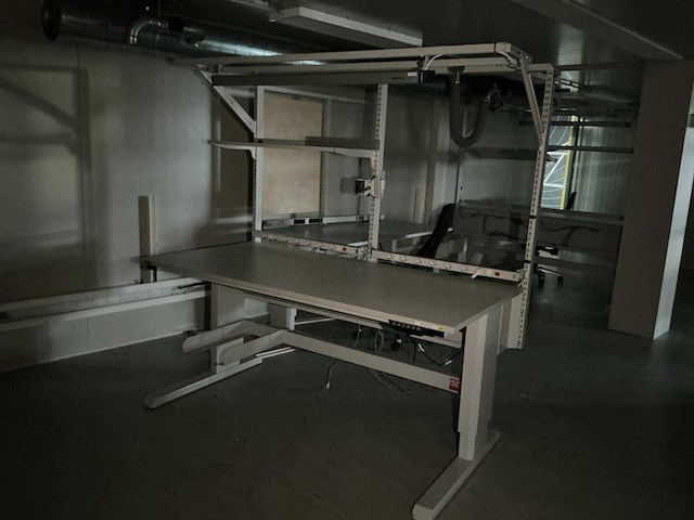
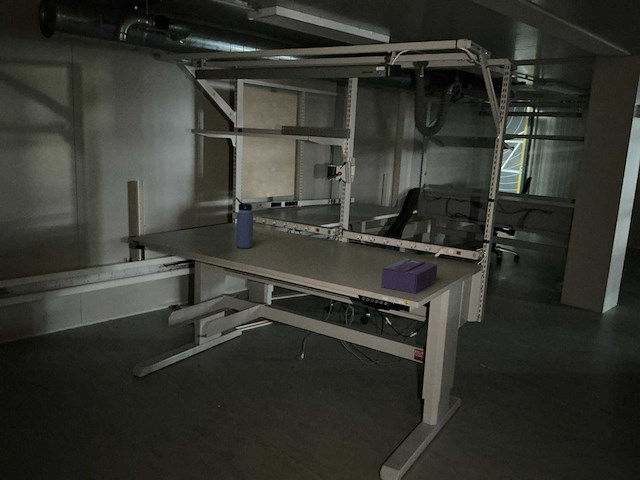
+ water bottle [235,196,254,249]
+ tissue box [380,257,438,294]
